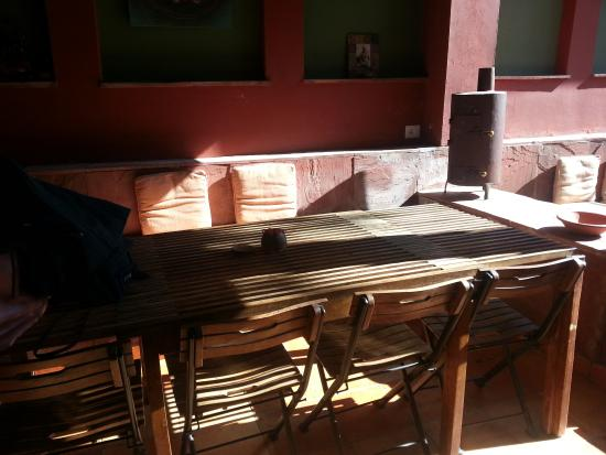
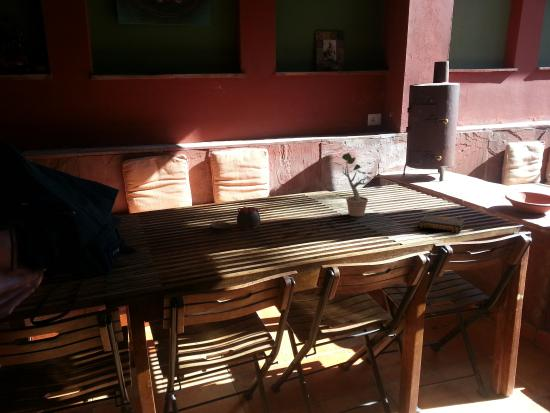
+ potted plant [328,152,383,217]
+ book [418,213,465,234]
